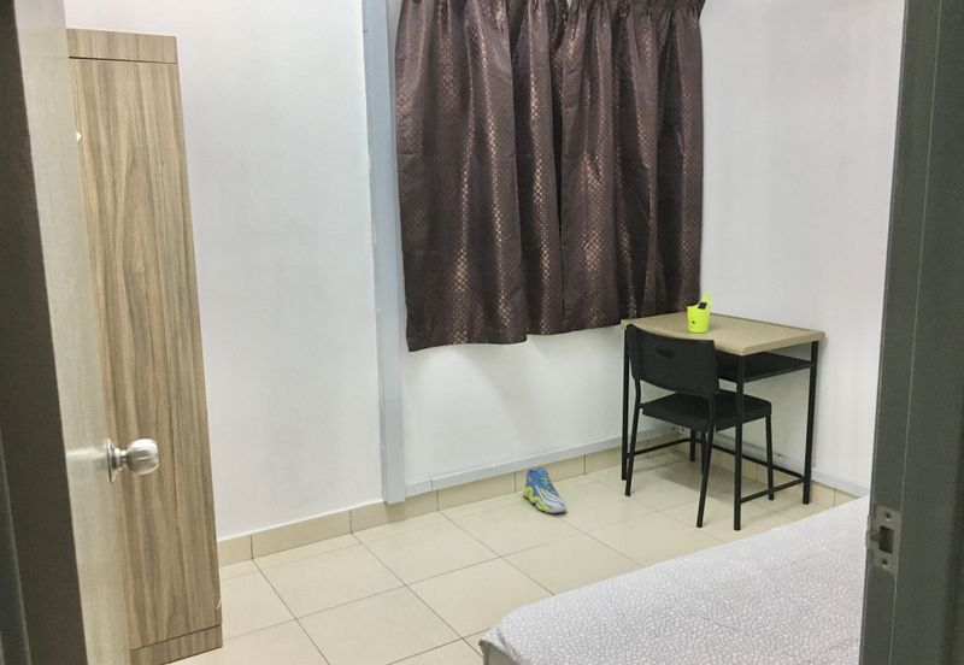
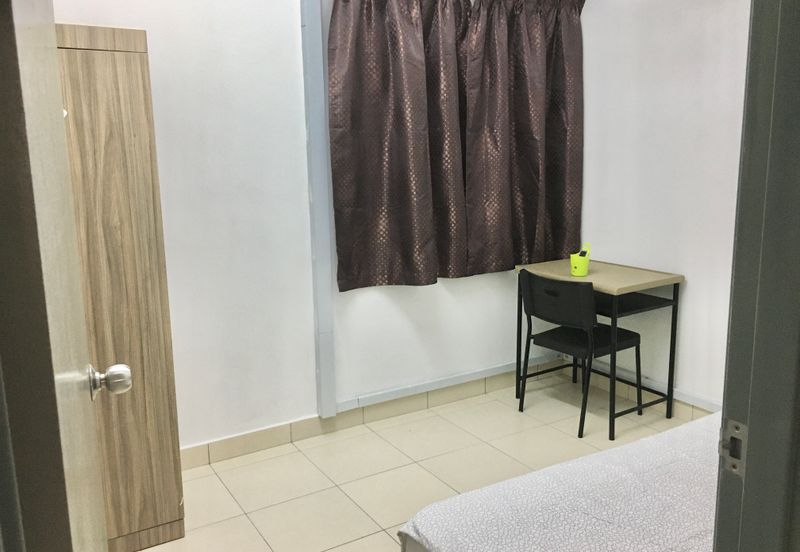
- sneaker [522,466,568,514]
